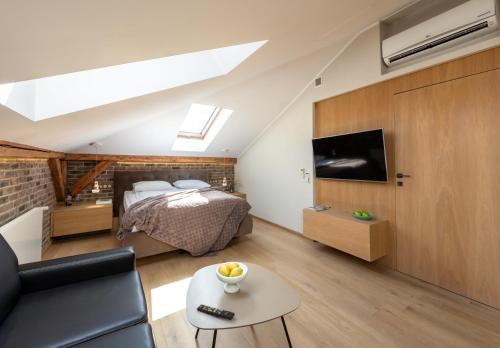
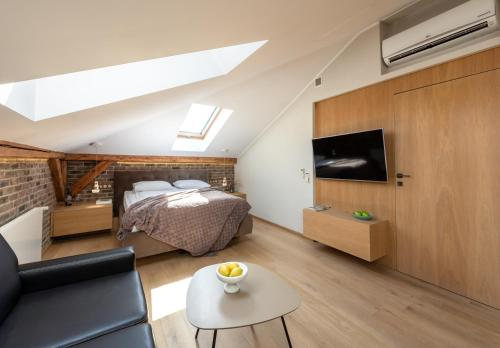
- remote control [196,303,236,321]
